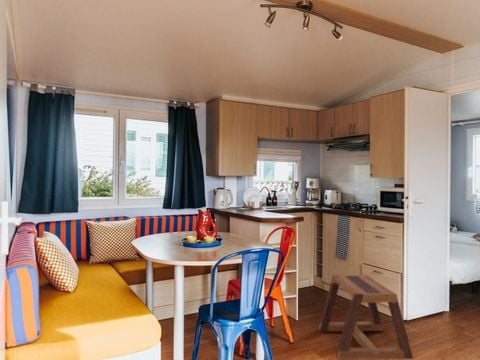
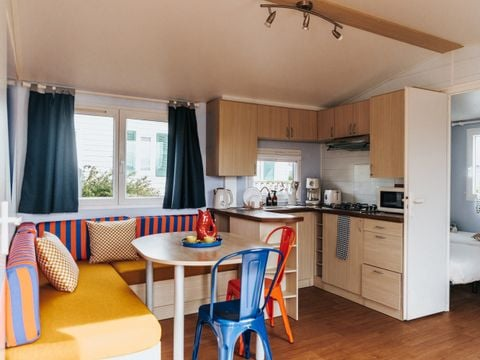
- stool [318,274,414,360]
